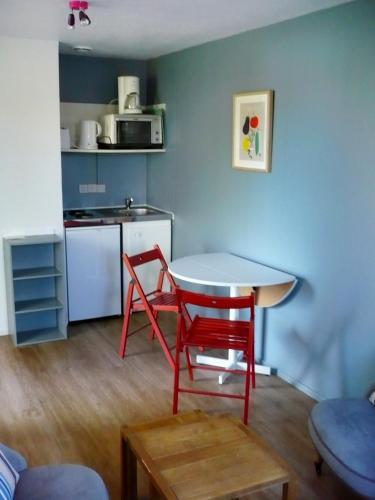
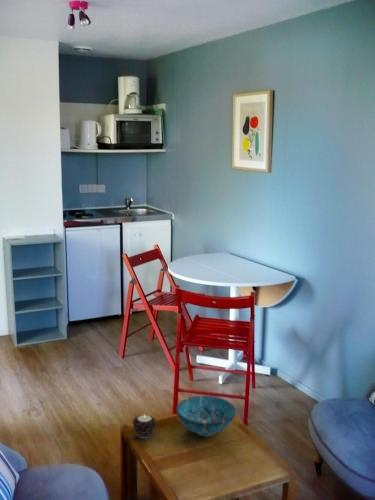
+ decorative bowl [175,395,237,437]
+ candle [132,413,158,440]
